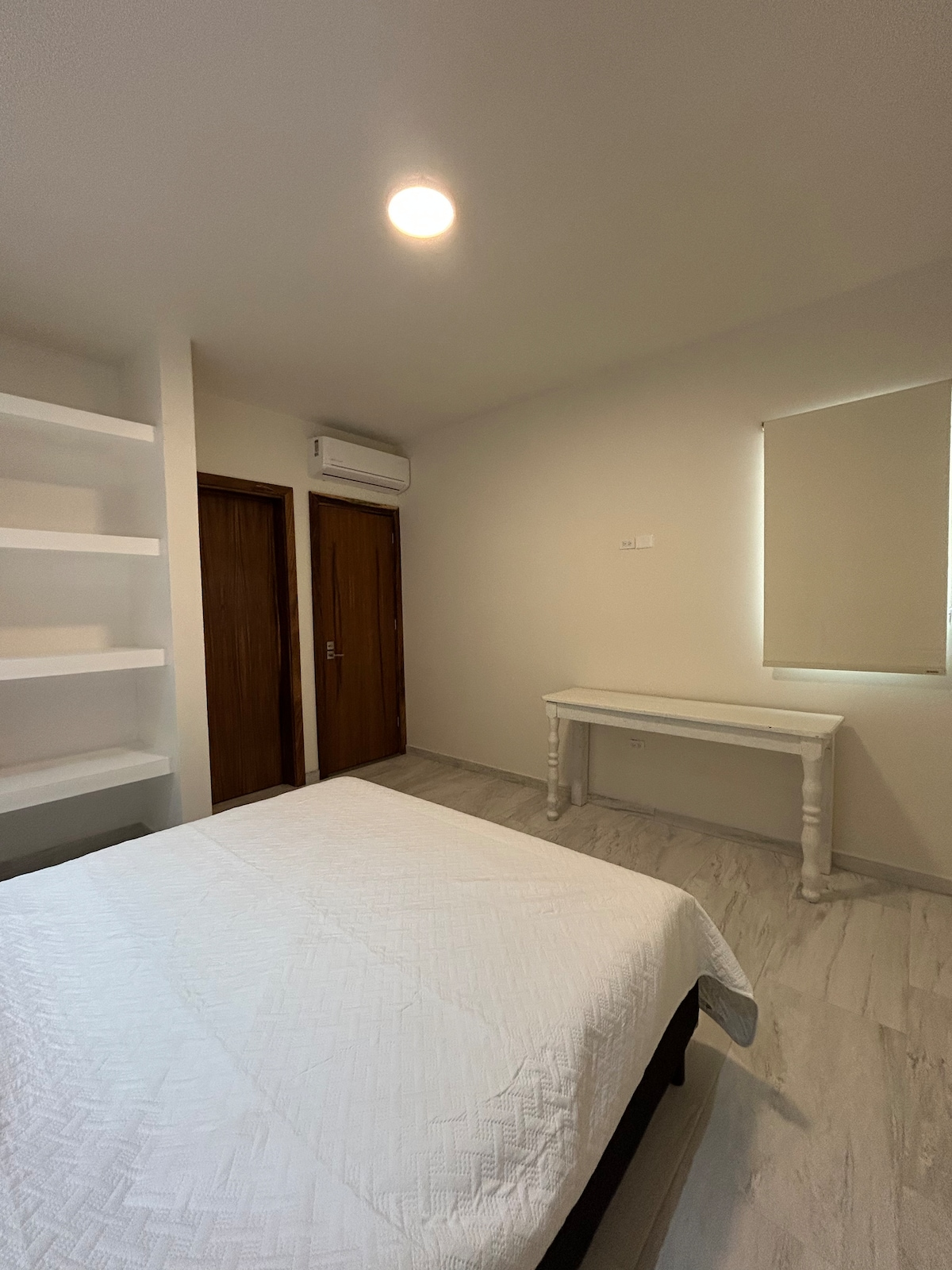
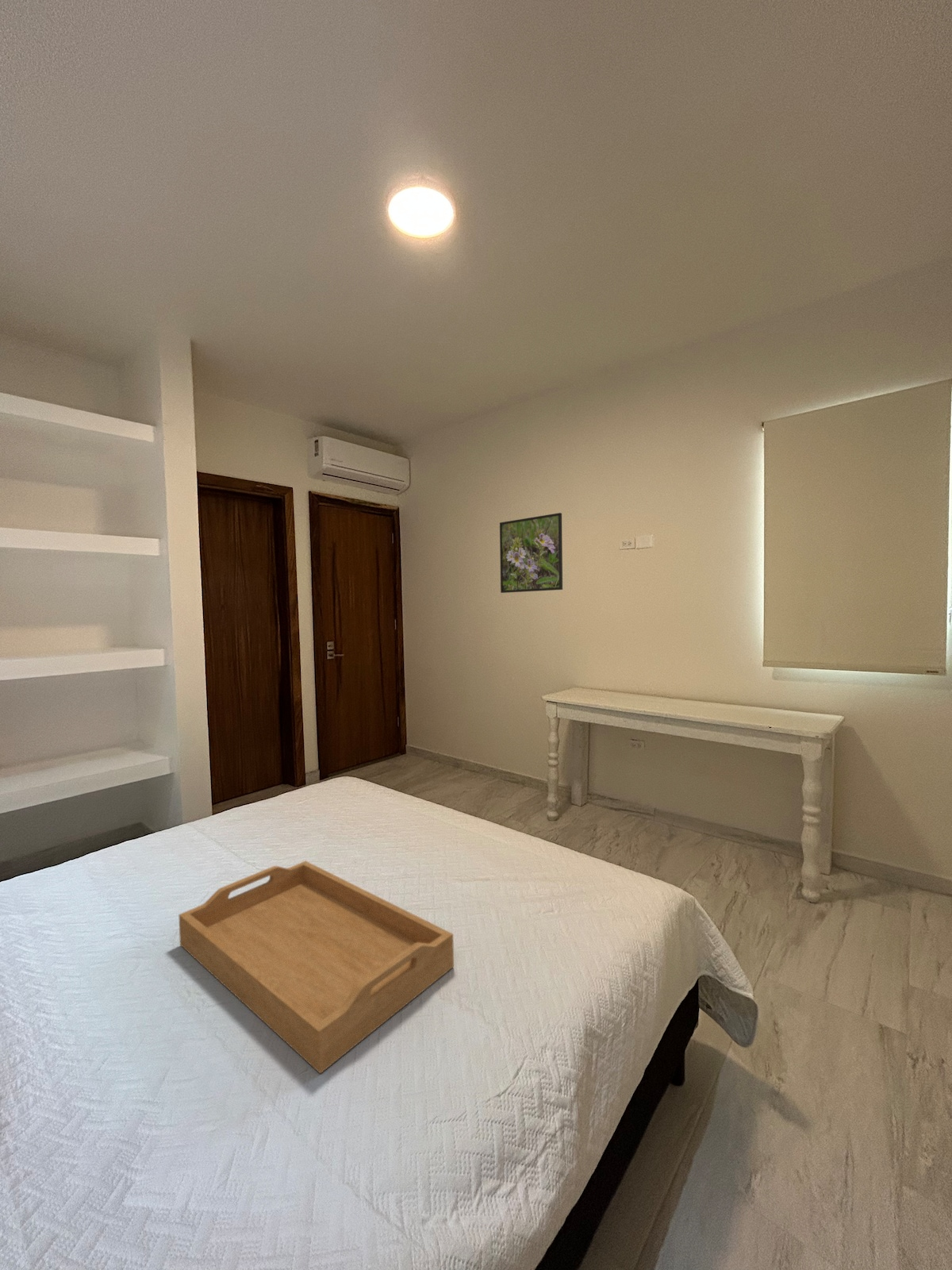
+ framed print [499,512,563,594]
+ serving tray [178,860,455,1075]
